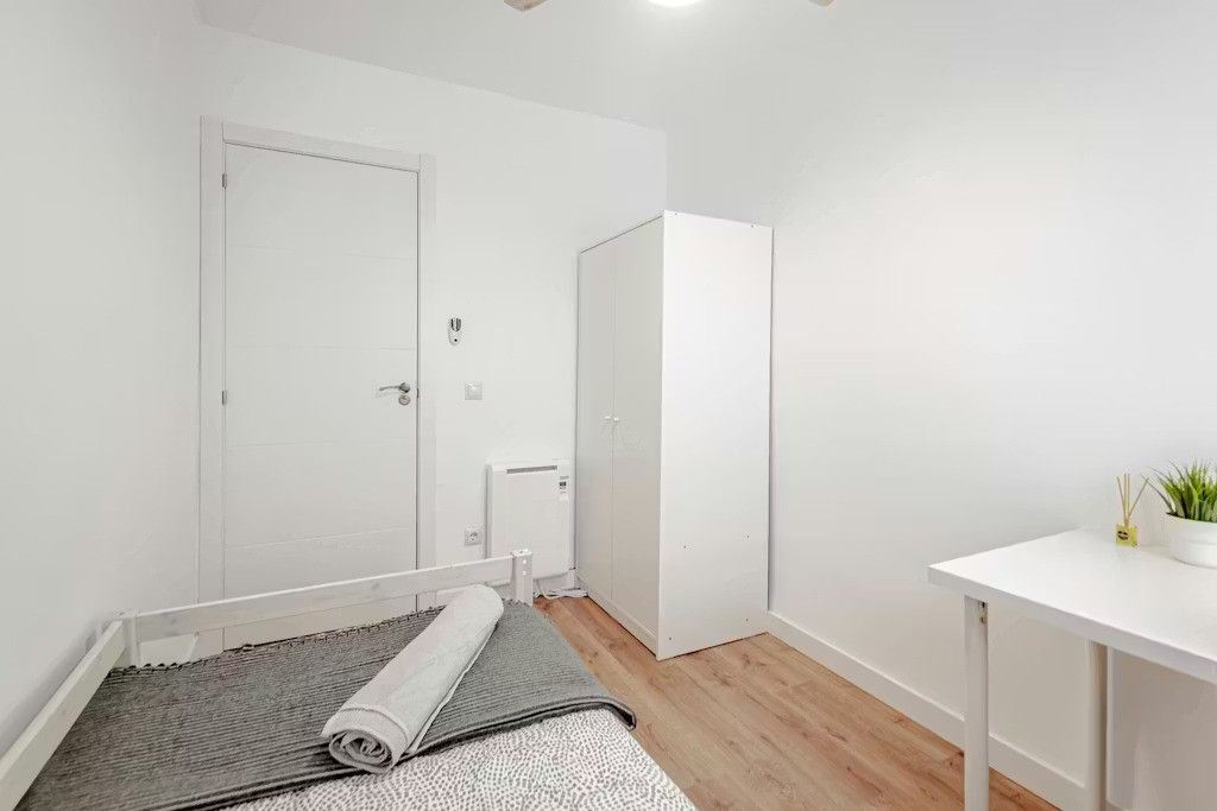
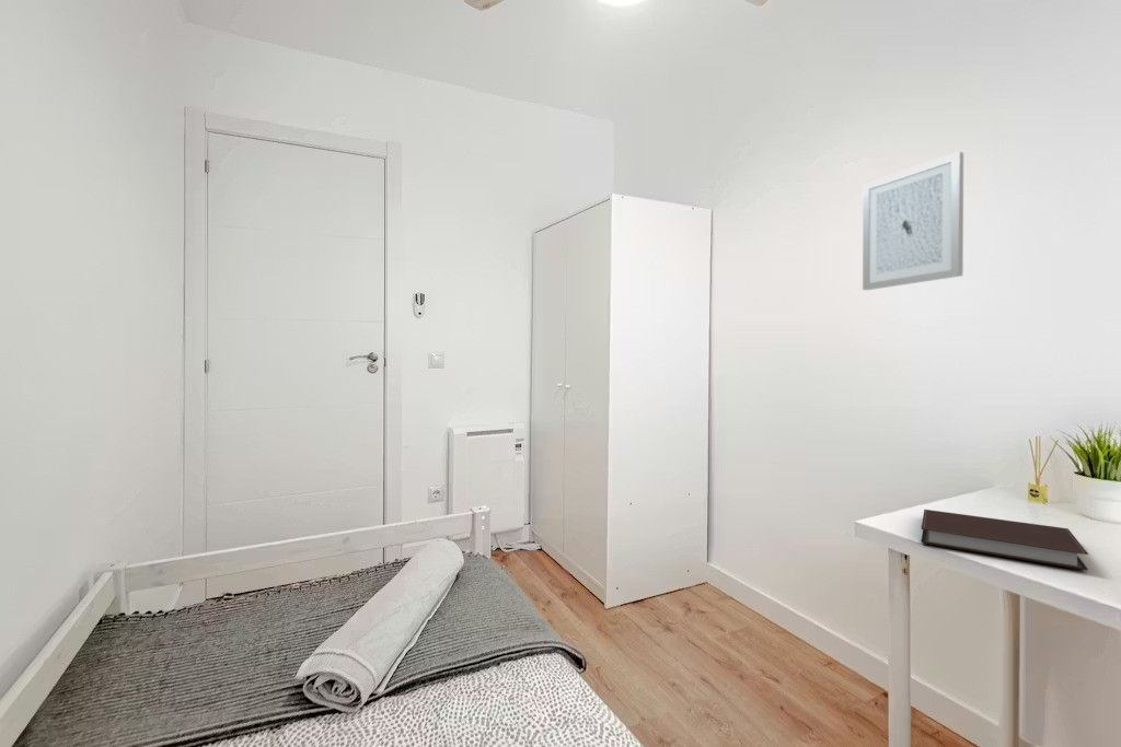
+ notebook [921,509,1089,572]
+ wall art [862,151,964,291]
